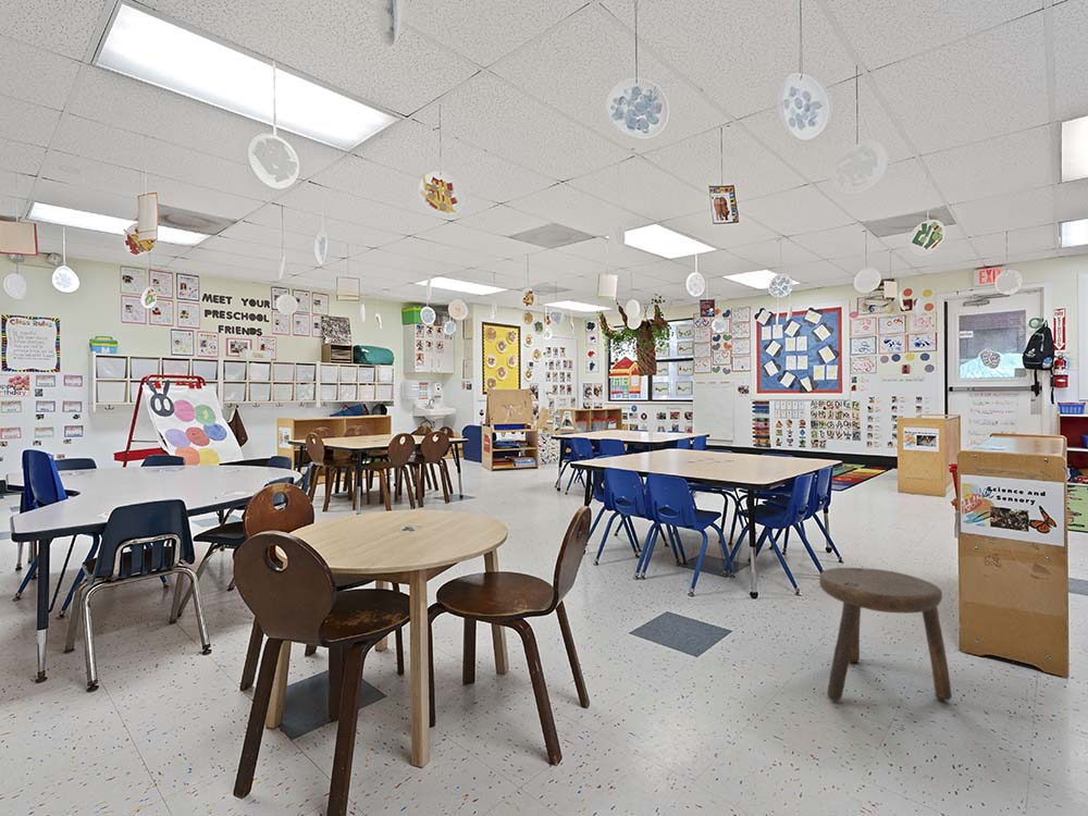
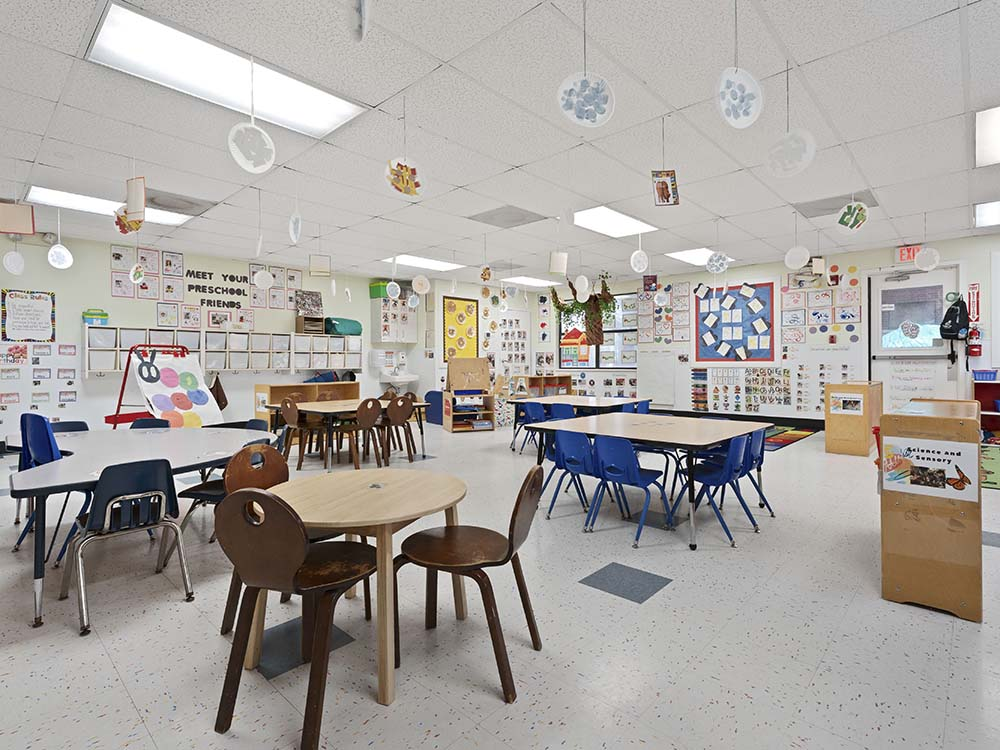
- stool [818,567,953,702]
